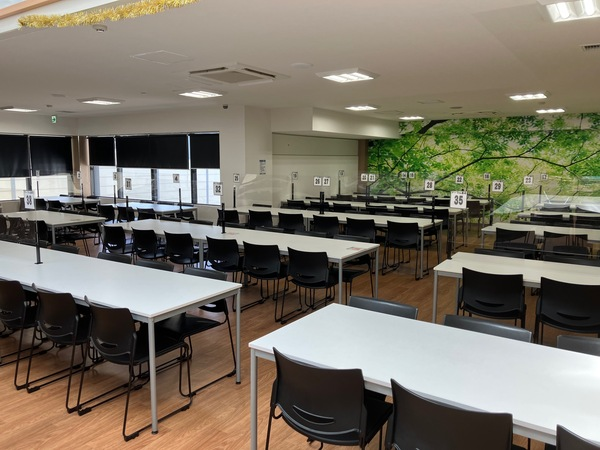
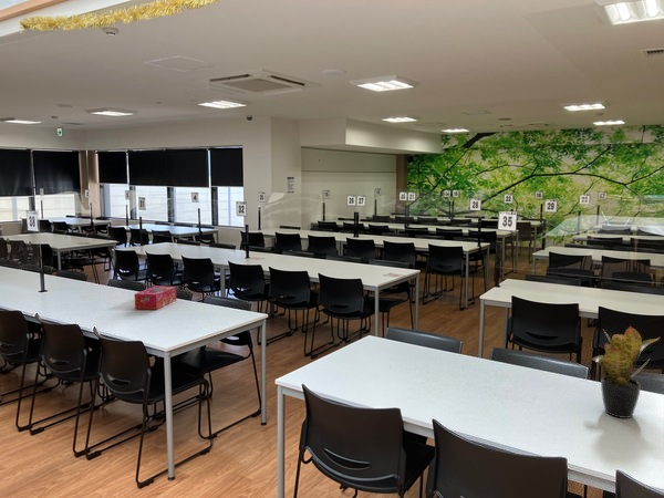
+ potted plant [591,324,661,419]
+ tissue box [133,284,177,311]
